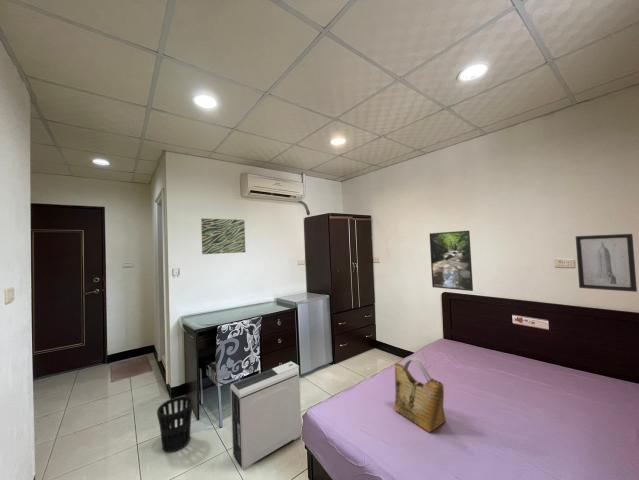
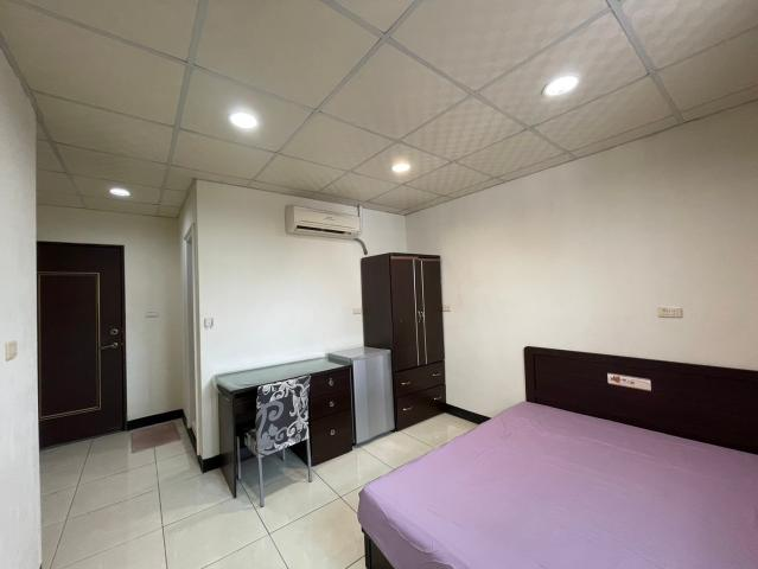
- air purifier [230,361,302,471]
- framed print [429,230,474,292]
- grocery bag [394,357,447,433]
- wastebasket [156,395,194,454]
- wall art [200,217,246,255]
- wall art [575,233,638,293]
